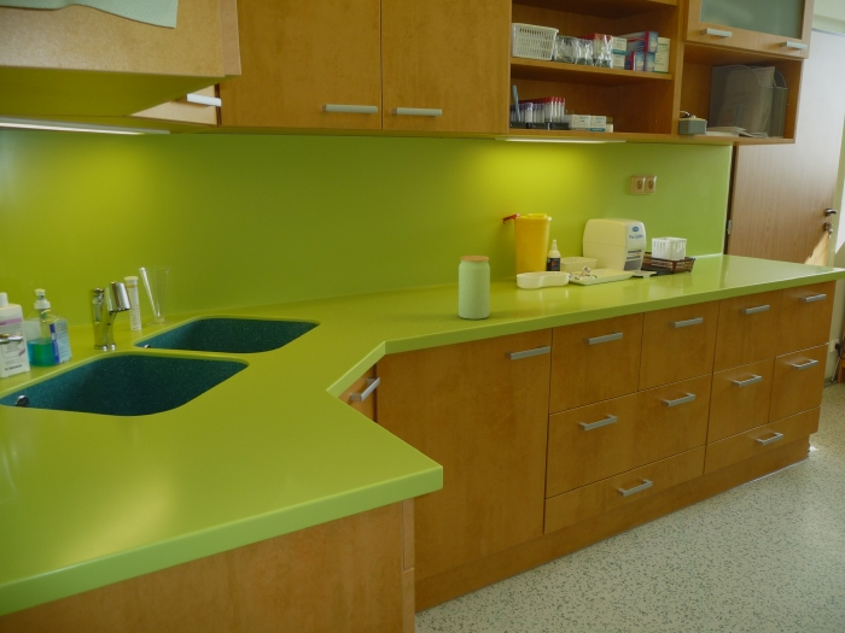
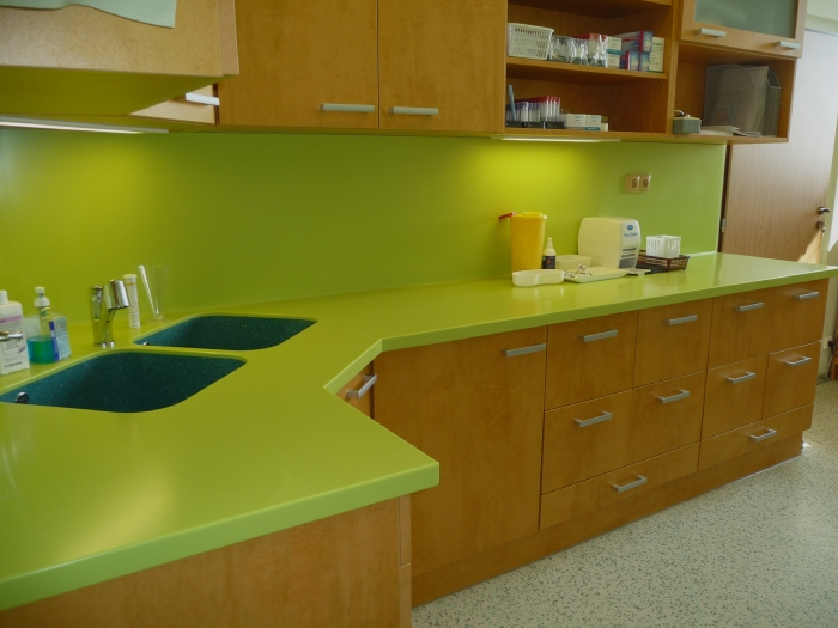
- jar [458,254,491,321]
